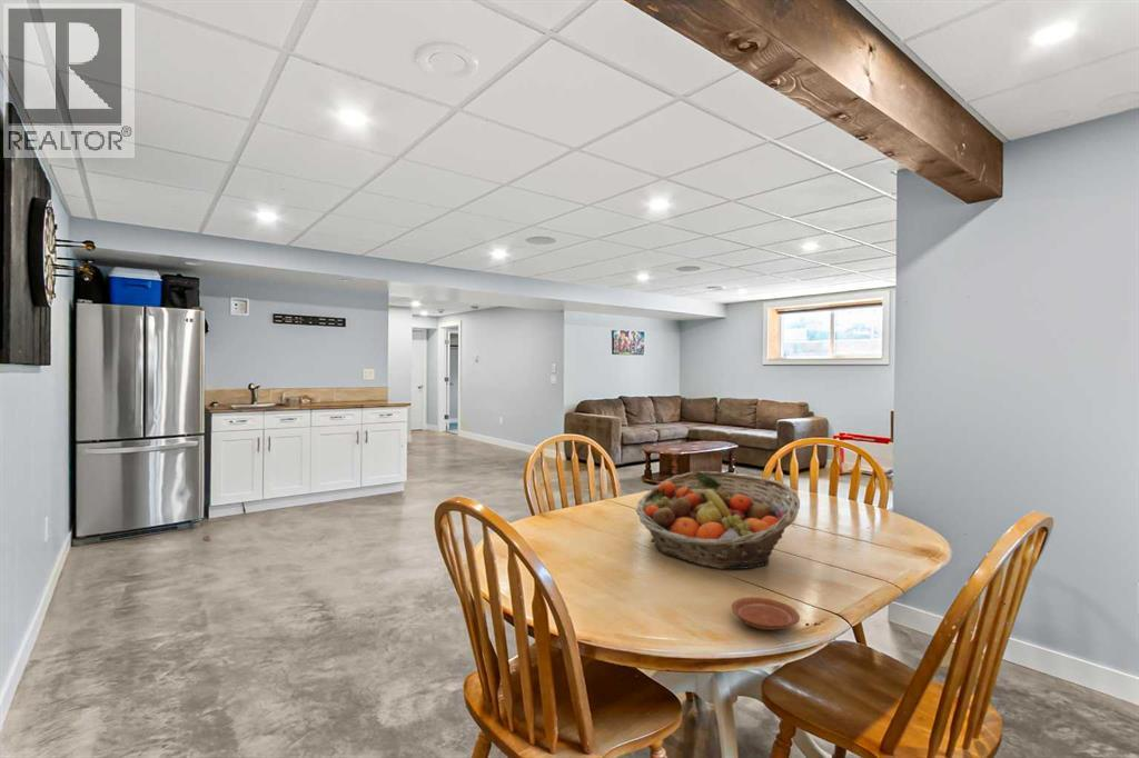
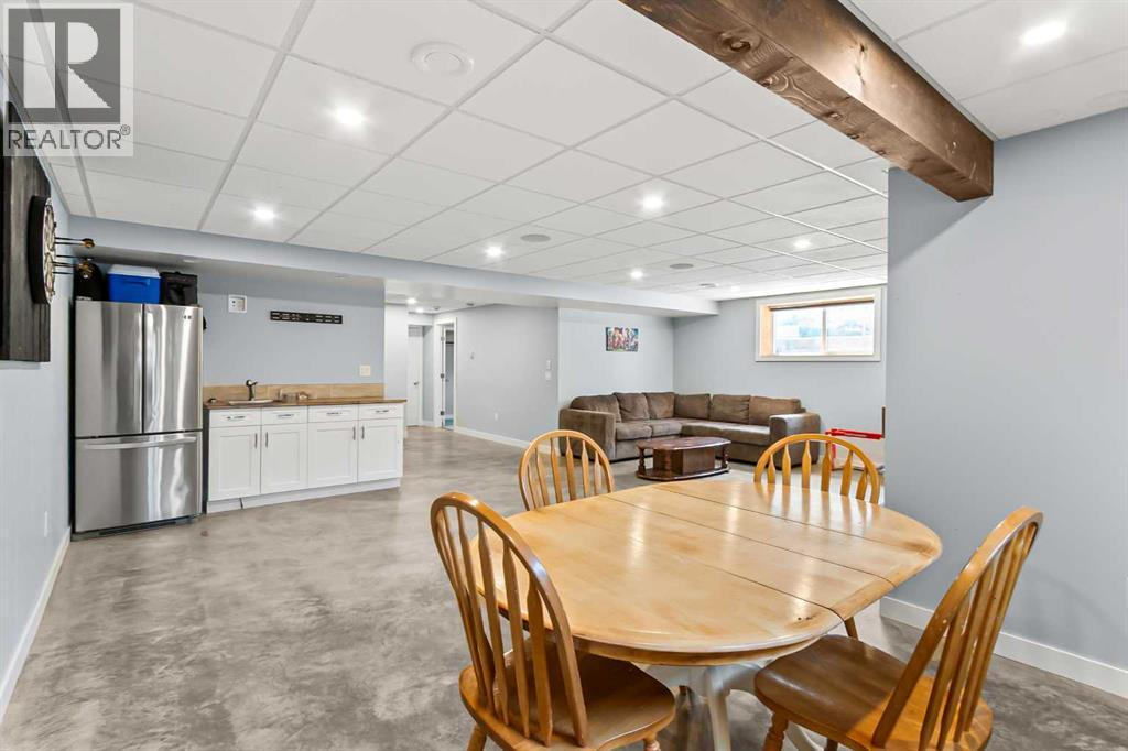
- plate [731,596,801,631]
- fruit basket [635,470,801,570]
